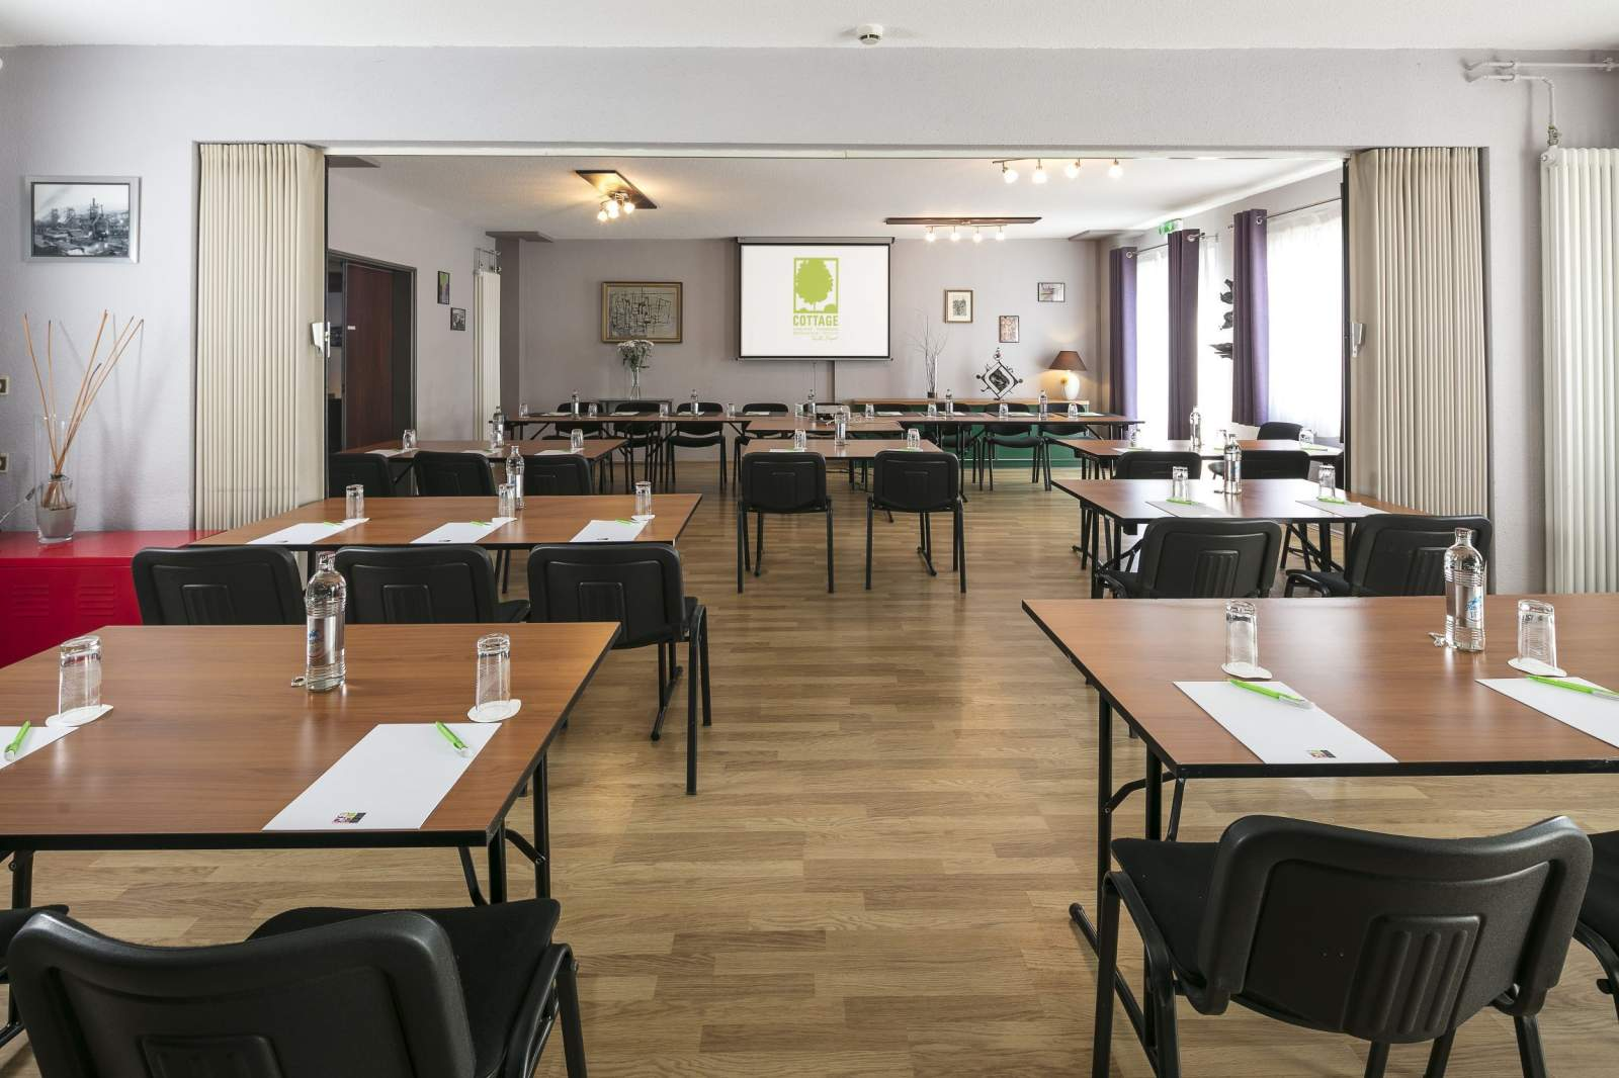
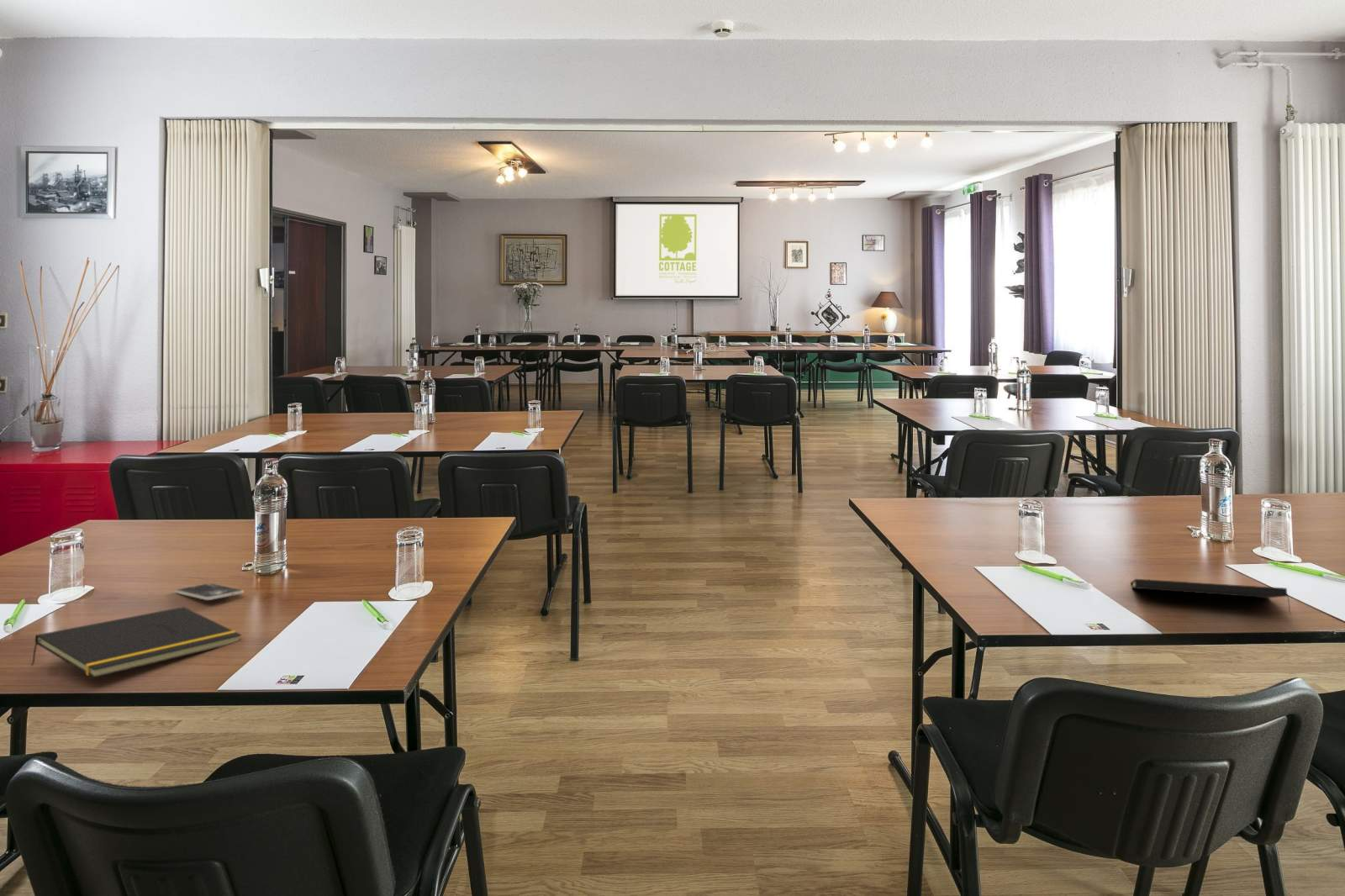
+ notepad [1130,578,1292,615]
+ smartphone [174,582,245,601]
+ notepad [30,606,242,679]
